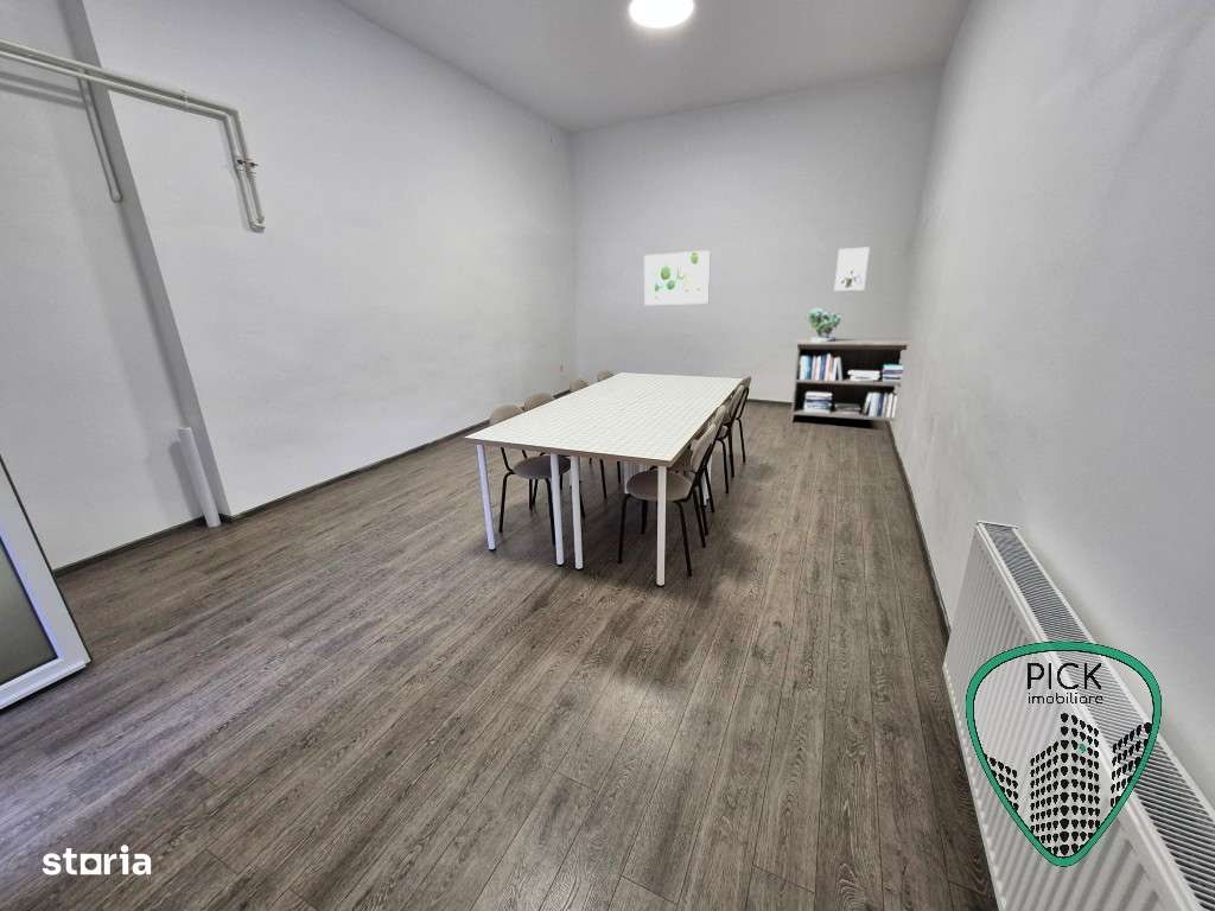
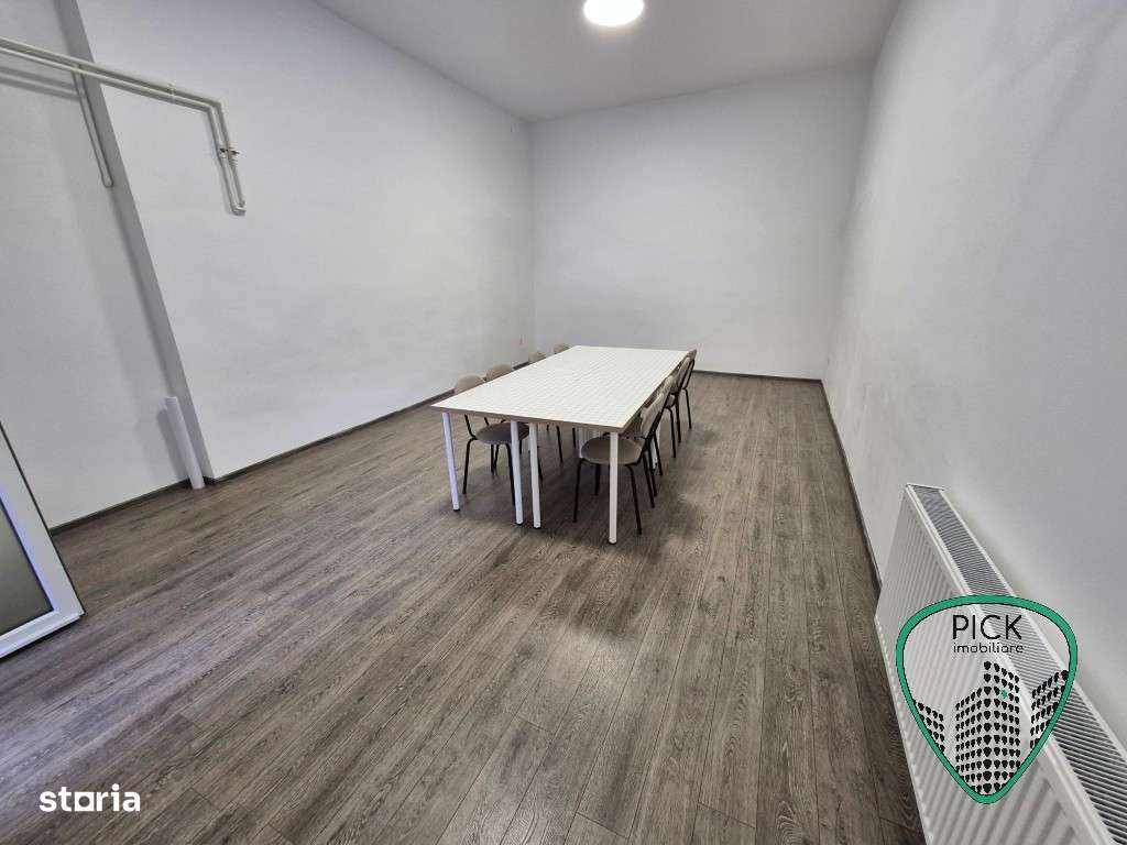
- potted plant [804,305,841,342]
- wall art [833,246,871,292]
- storage cabinet [789,337,909,425]
- wall art [643,249,712,306]
